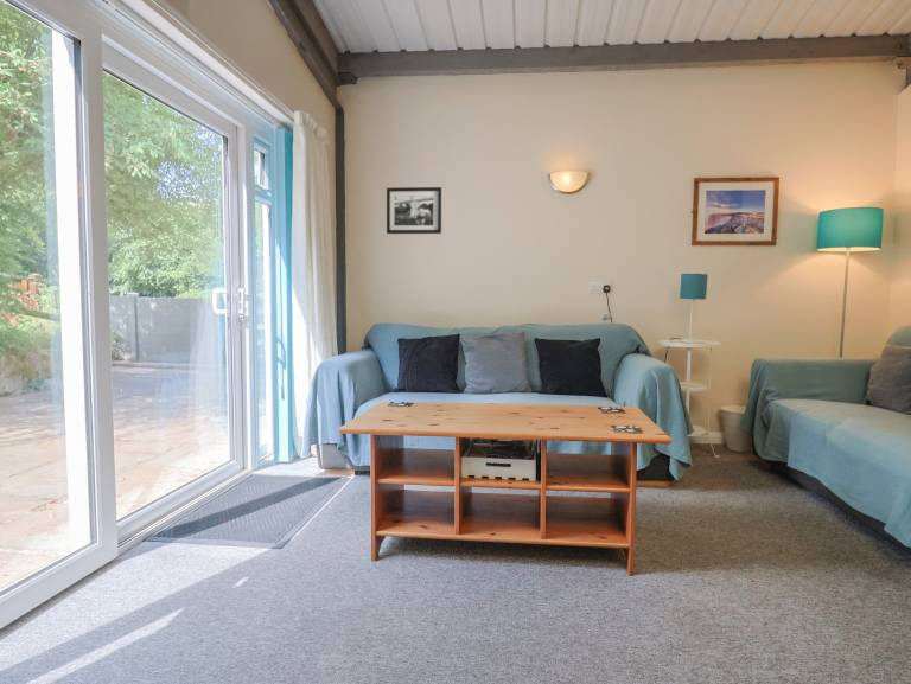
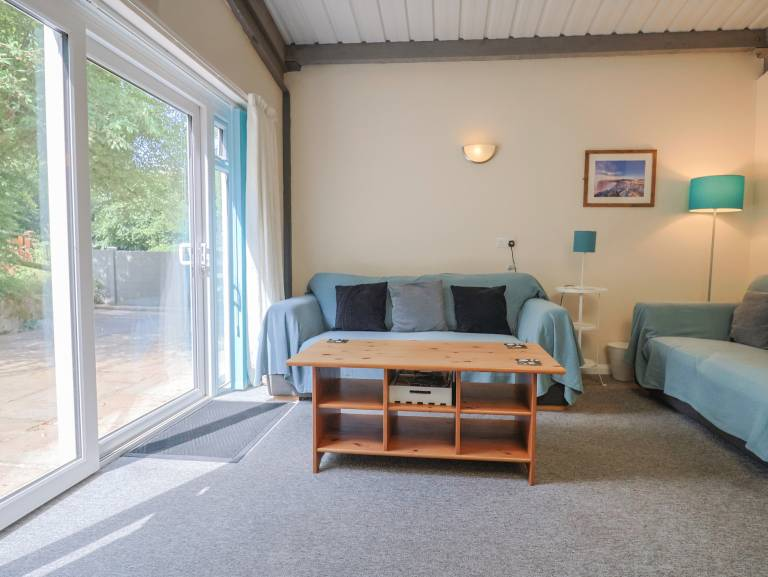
- picture frame [386,186,442,235]
